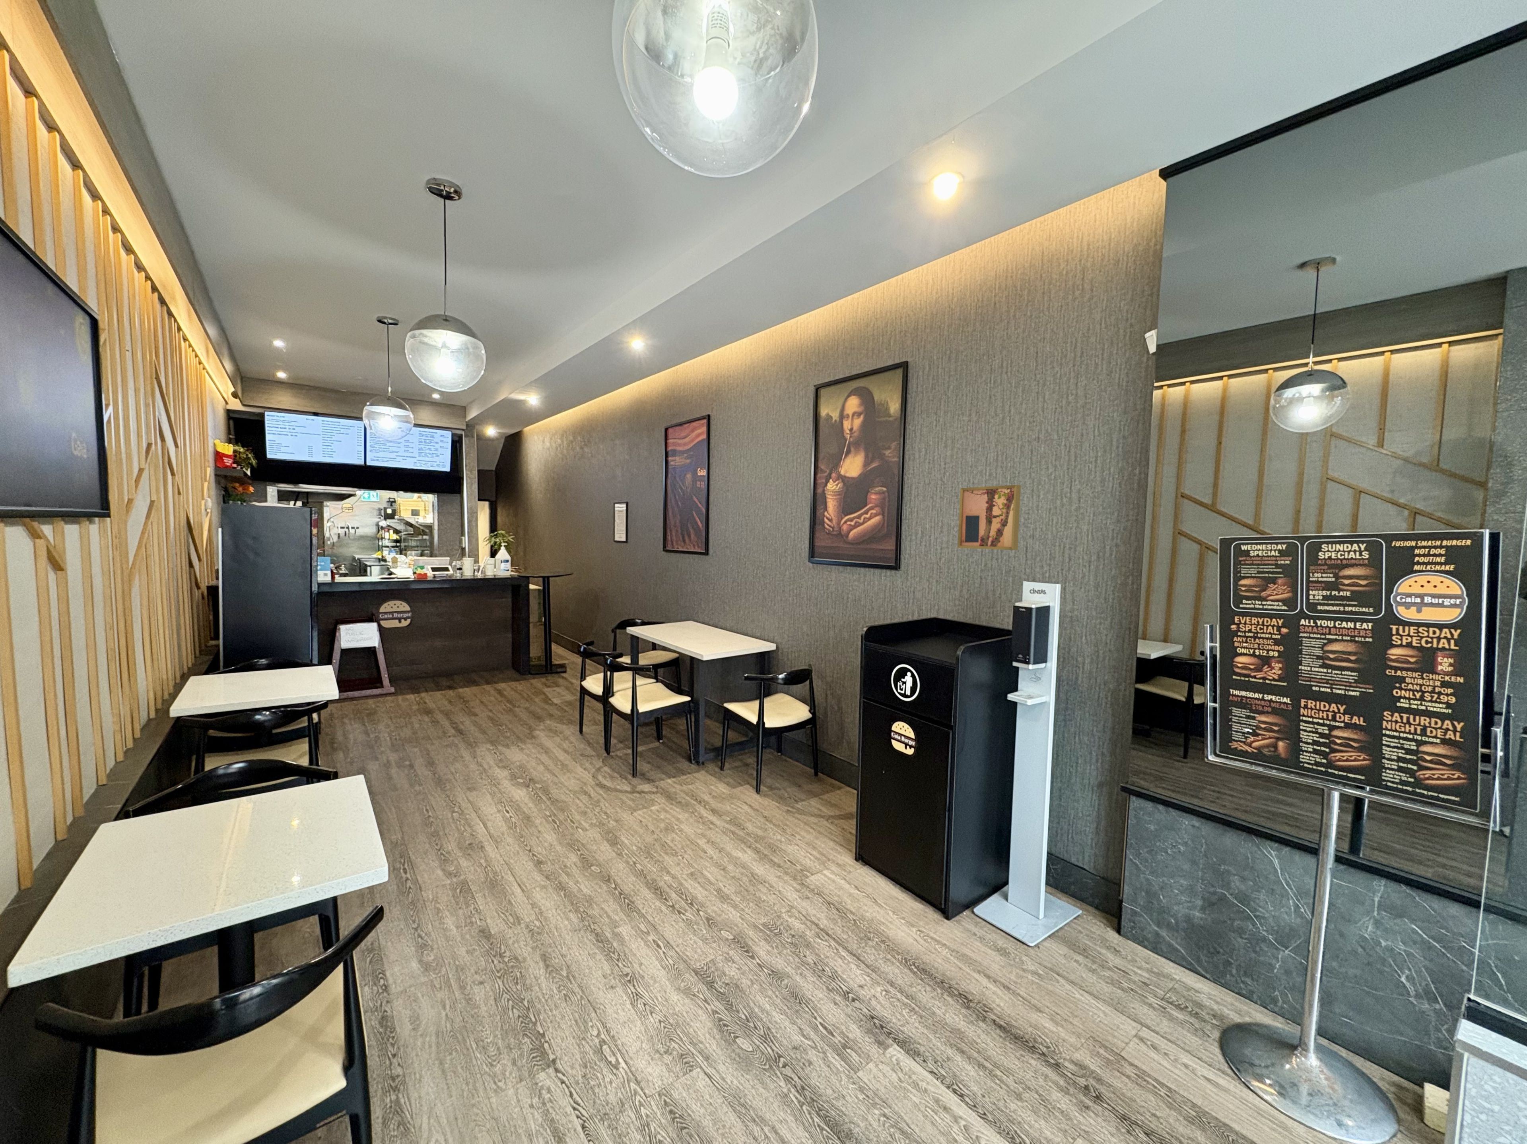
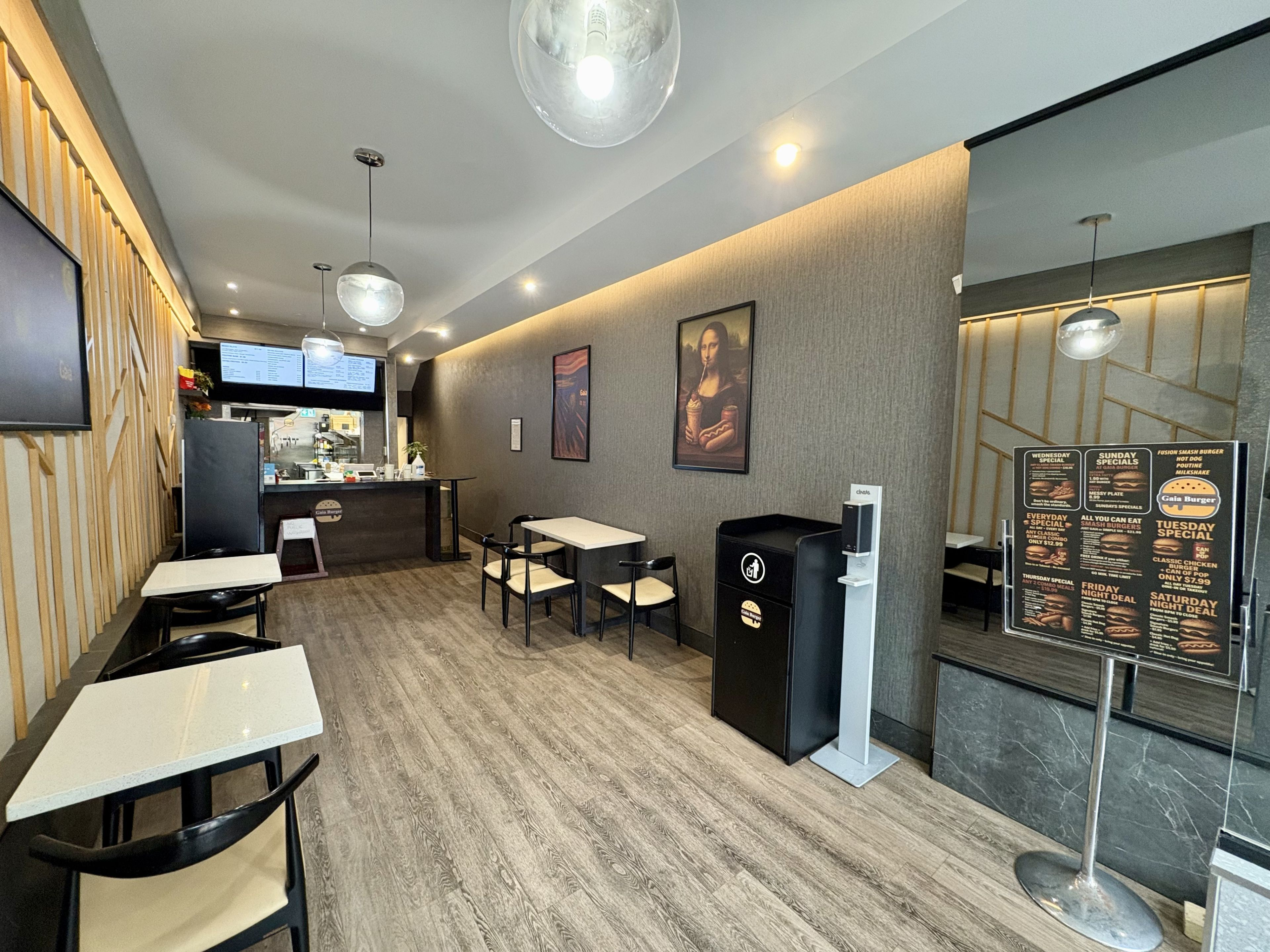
- wall art [957,484,1021,550]
